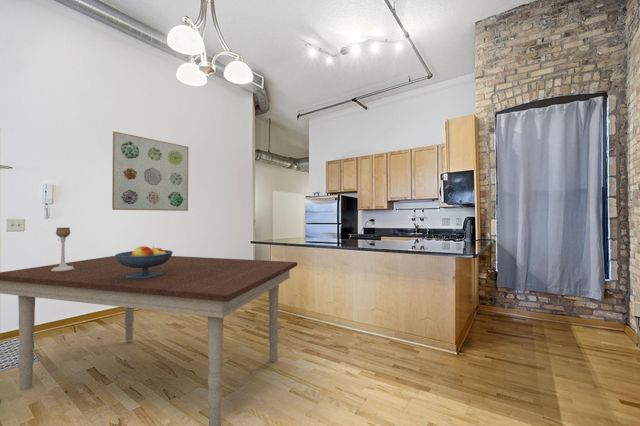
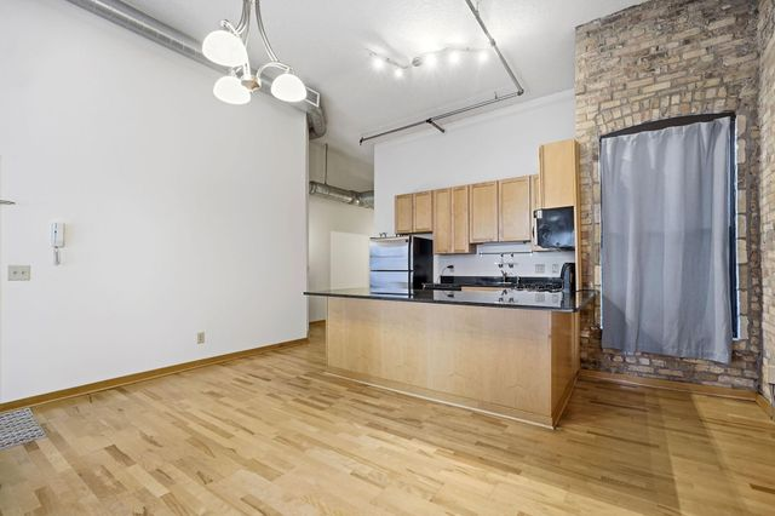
- fruit bowl [114,245,174,279]
- dining table [0,255,298,426]
- wall art [111,130,189,212]
- candle holder [51,226,74,271]
